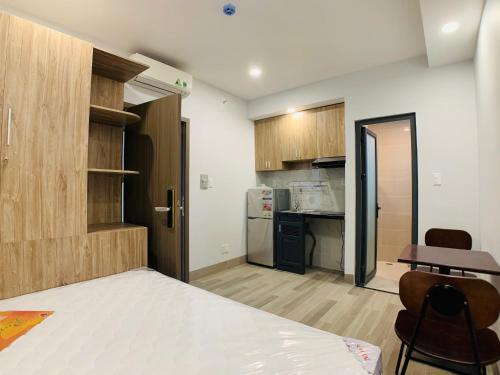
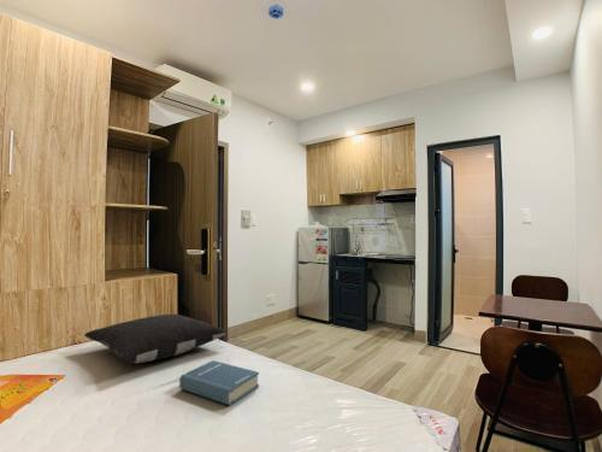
+ pillow [83,313,226,365]
+ hardback book [178,359,260,406]
